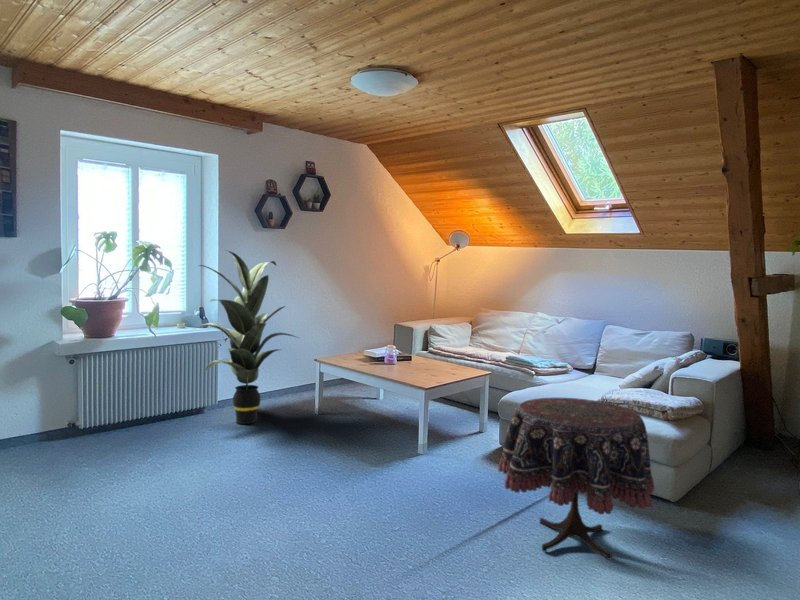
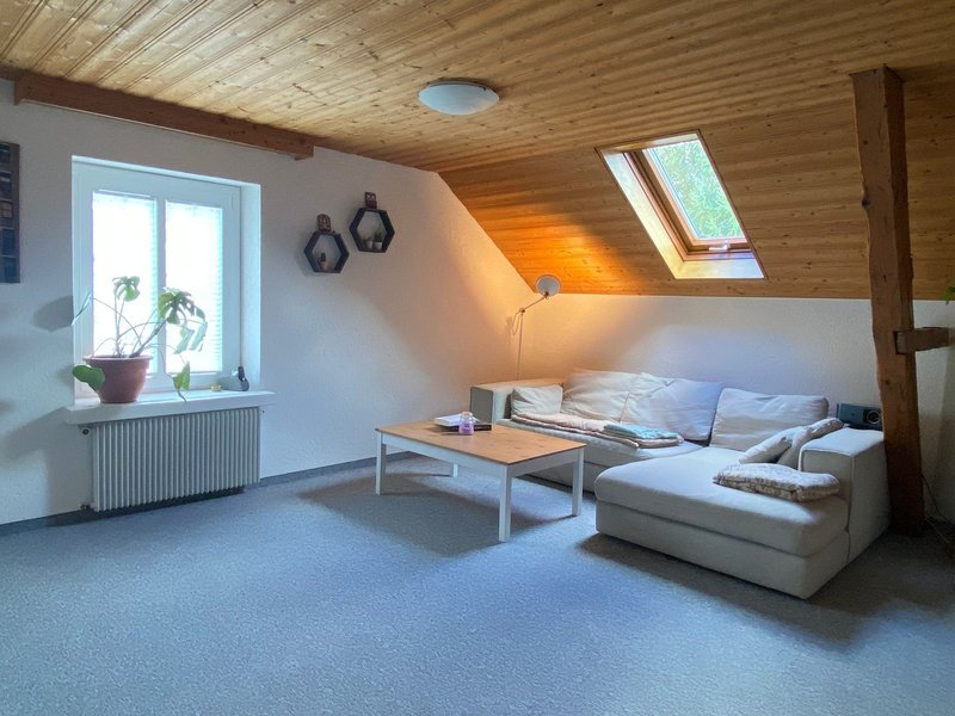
- indoor plant [191,249,300,425]
- side table [497,397,656,561]
